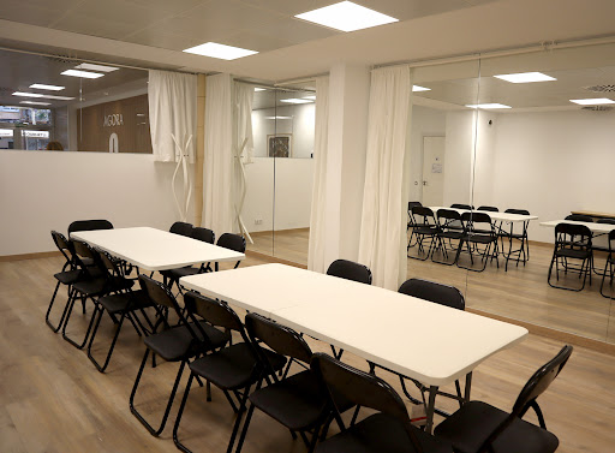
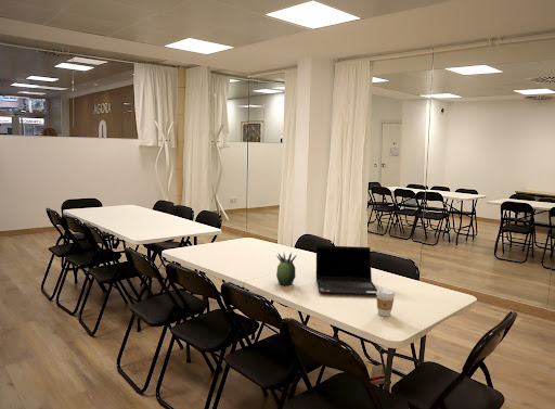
+ coffee cup [376,287,396,317]
+ laptop computer [315,244,378,296]
+ succulent plant [275,252,298,286]
